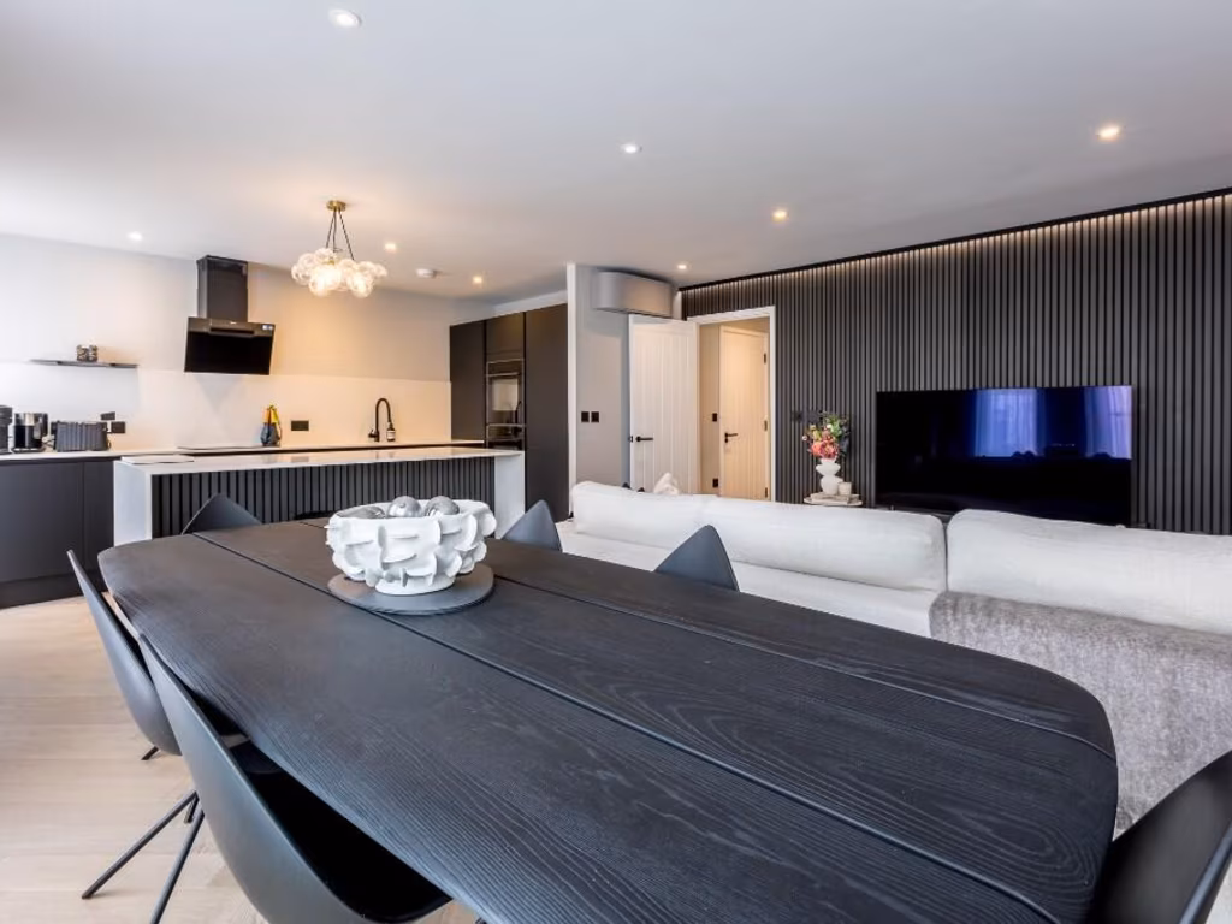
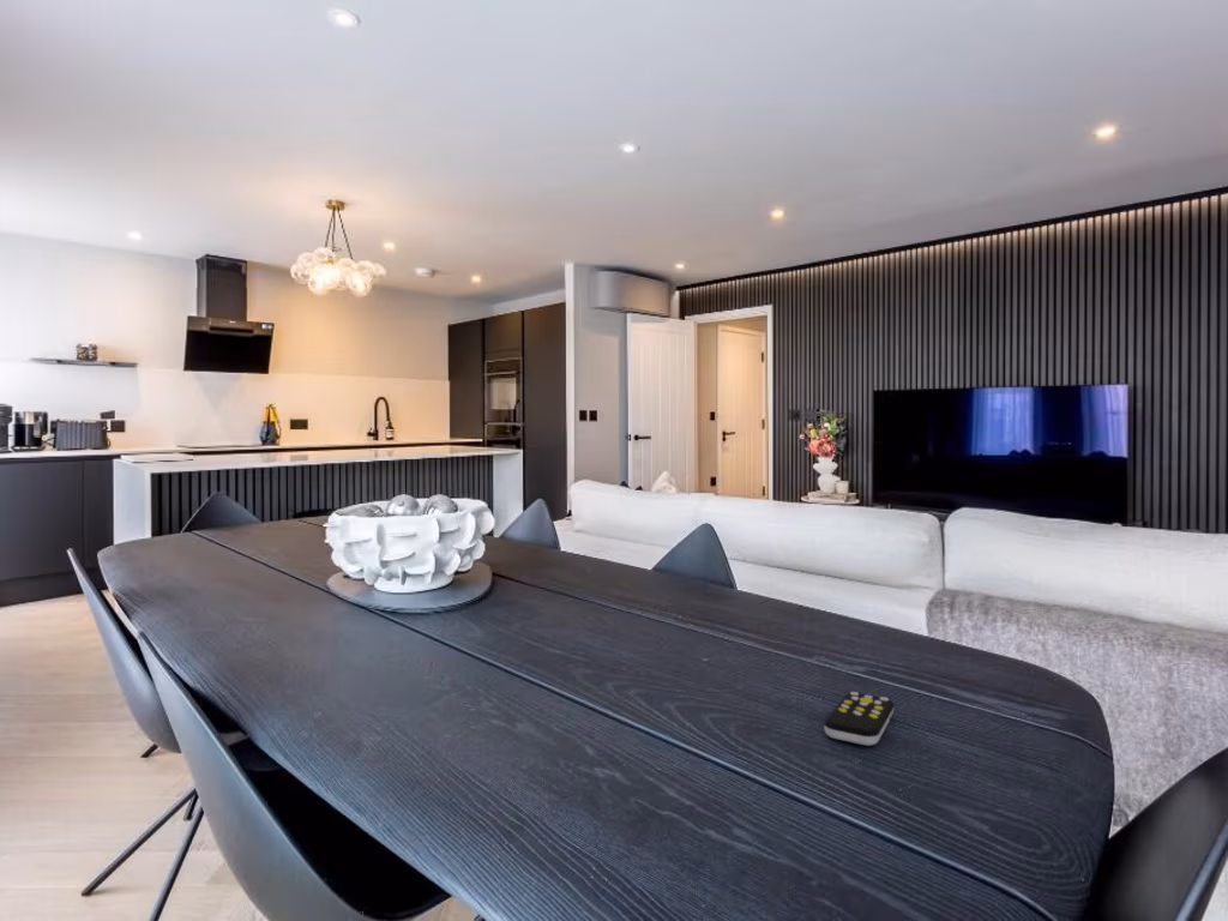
+ remote control [823,691,896,747]
